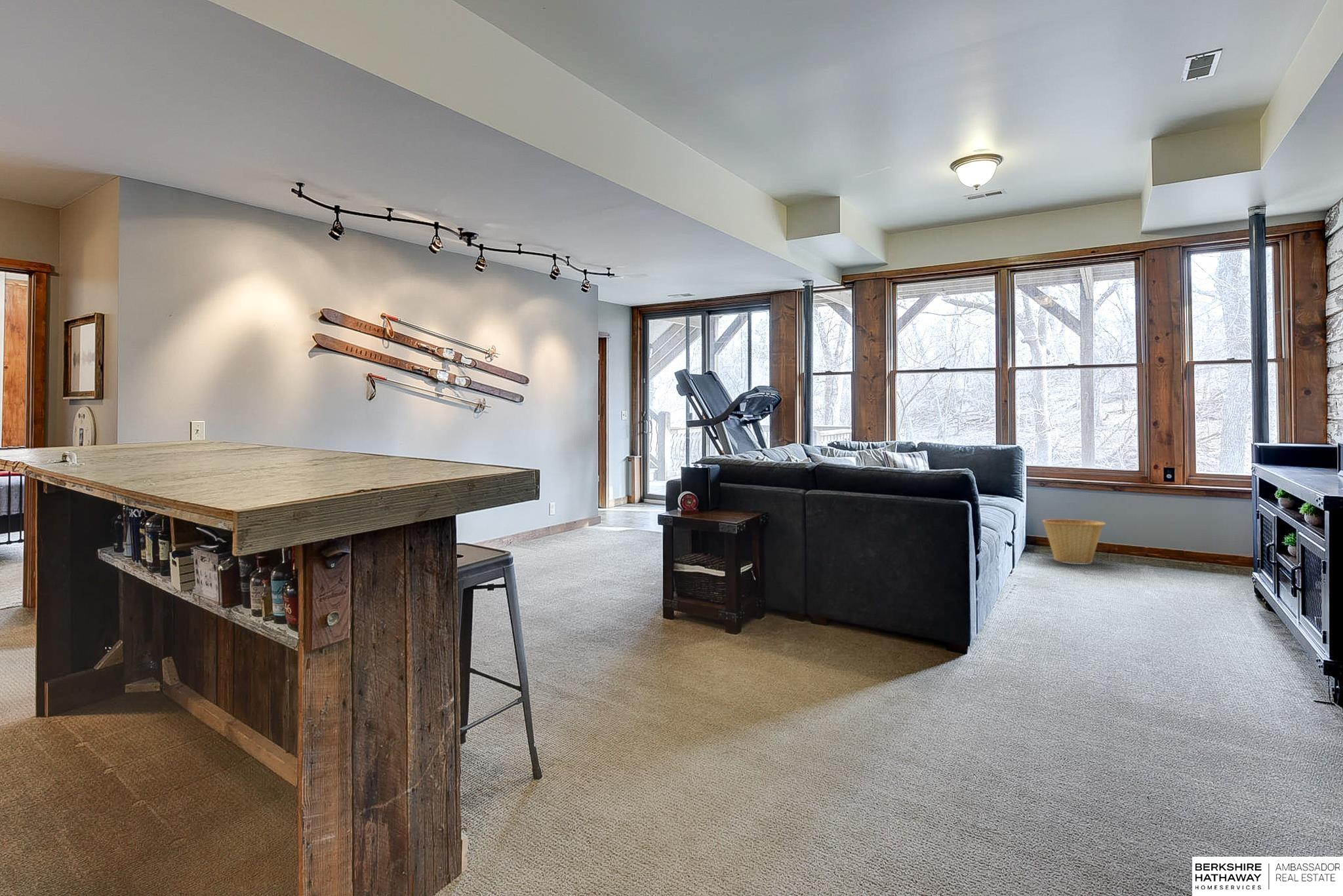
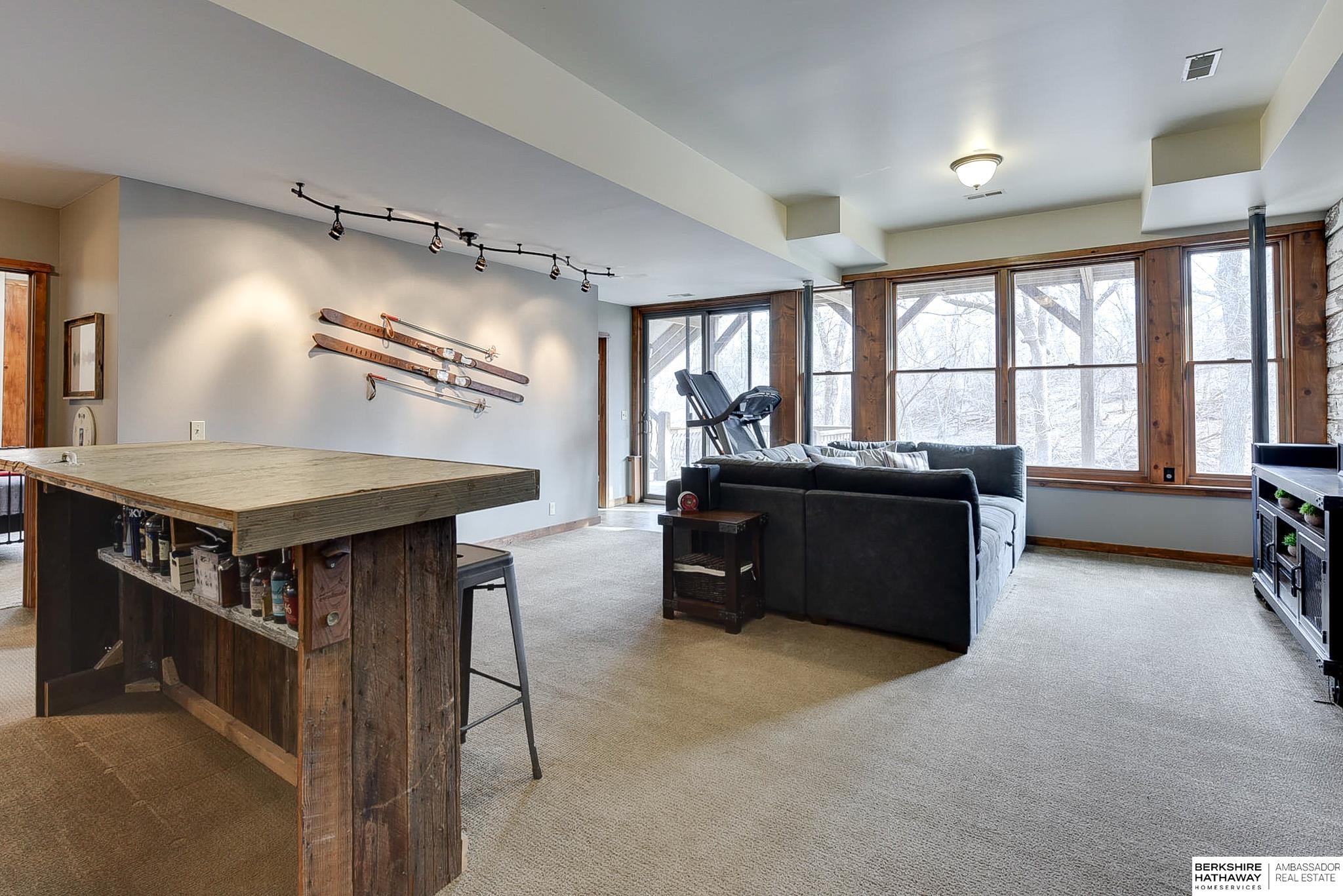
- basket [1042,518,1106,564]
